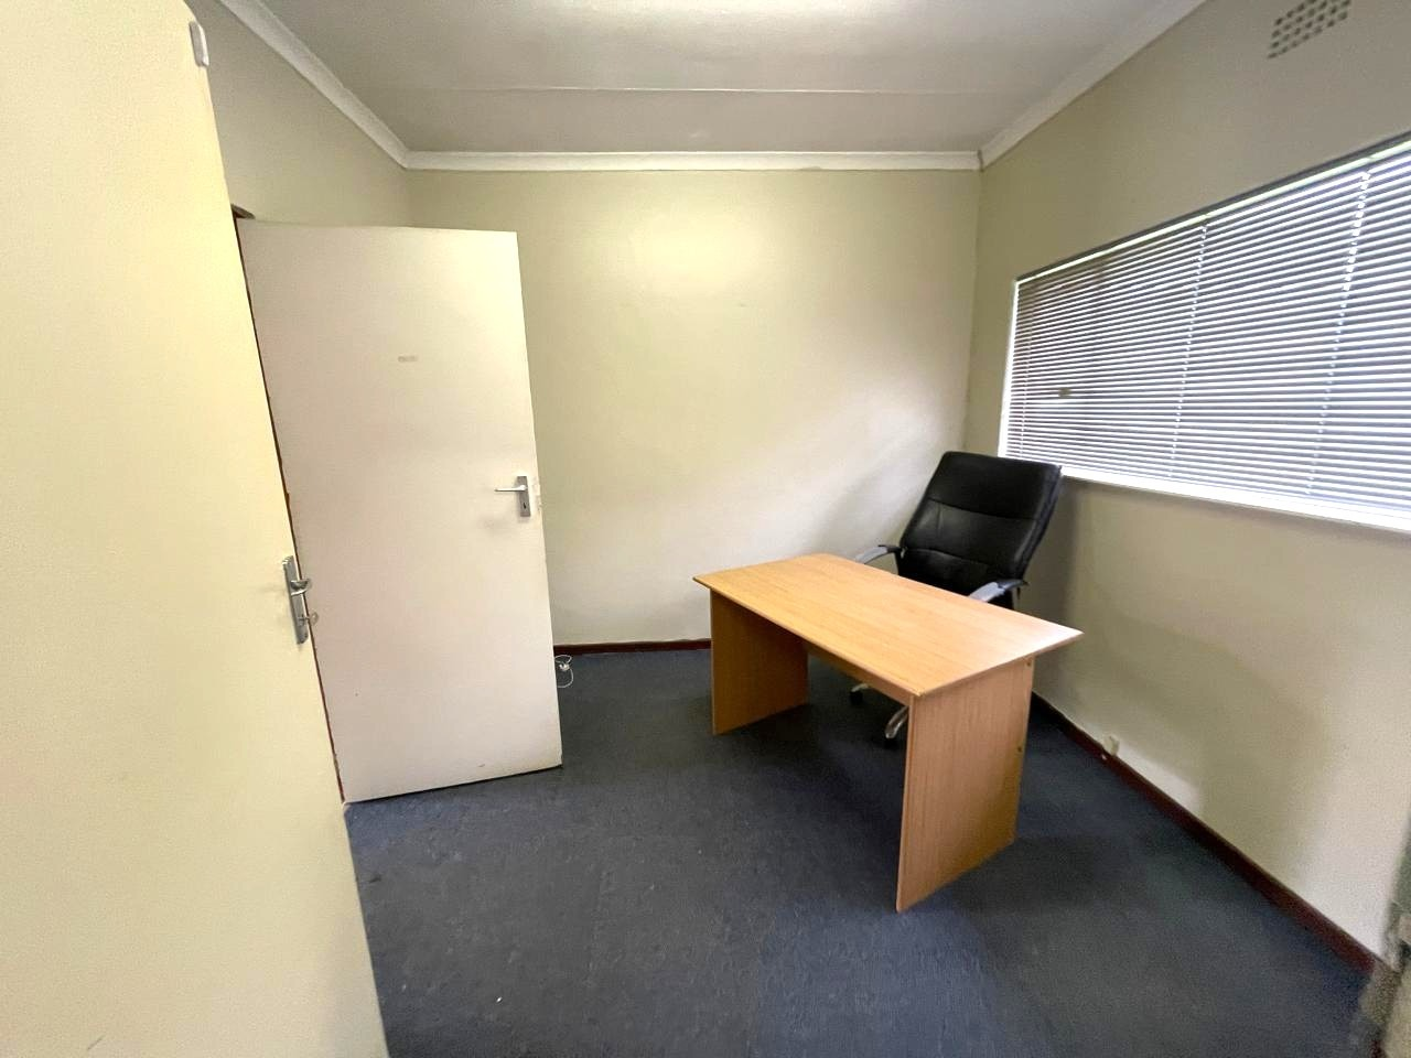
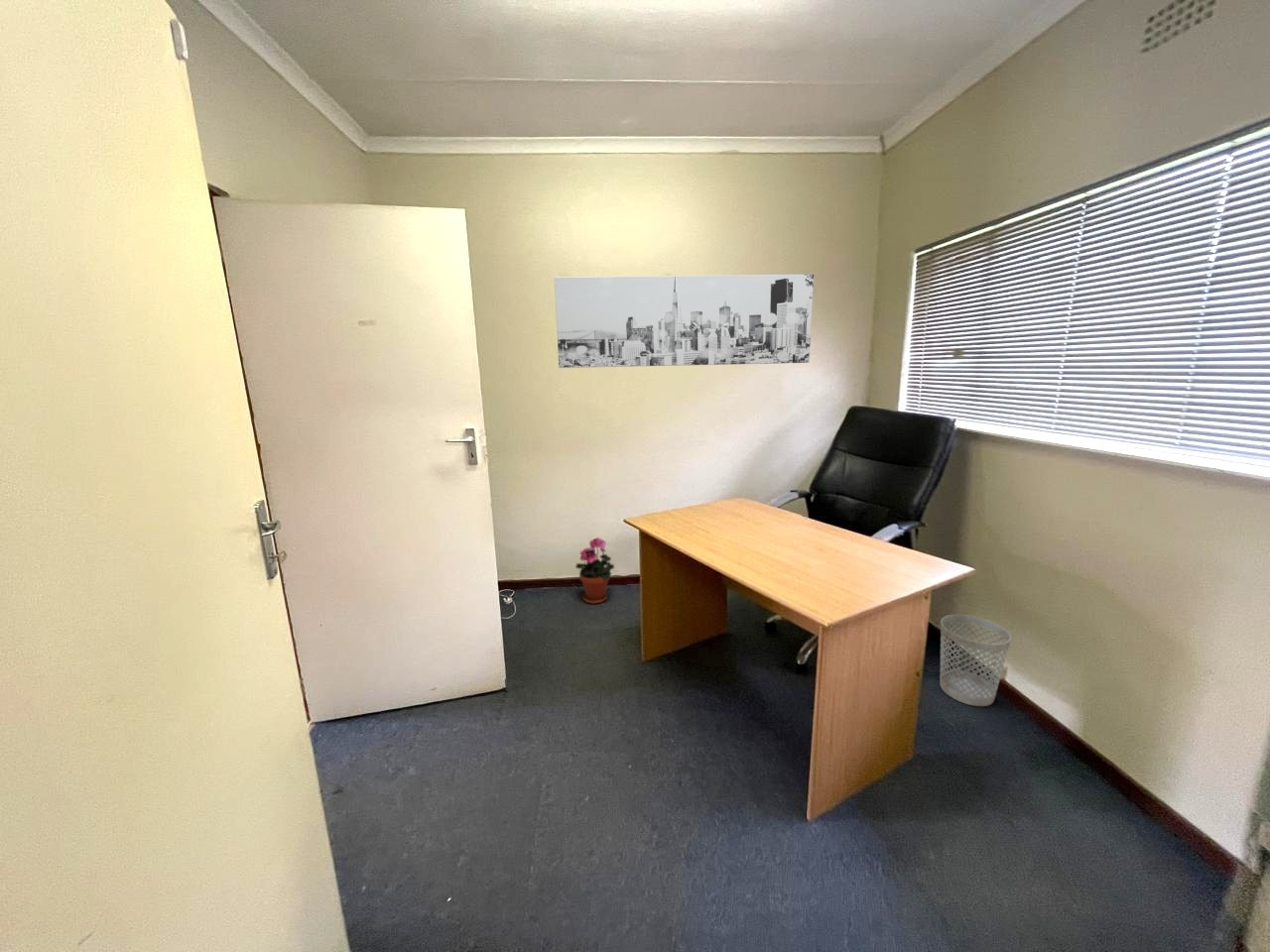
+ wall art [554,274,815,369]
+ wastebasket [939,614,1012,707]
+ potted plant [574,536,615,605]
